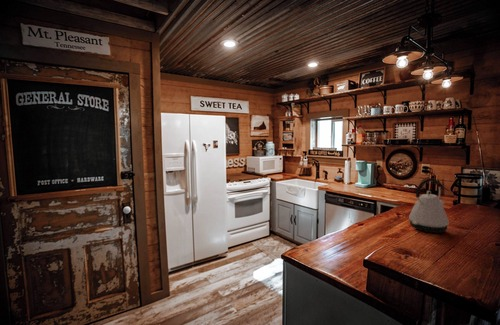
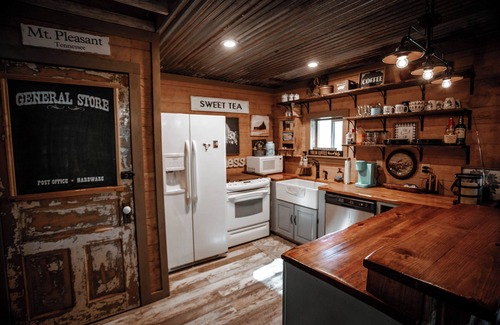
- kettle [408,177,450,234]
